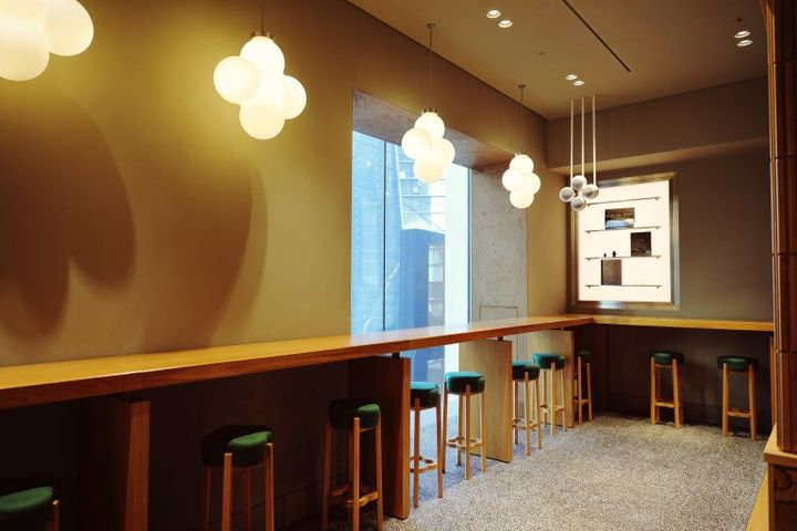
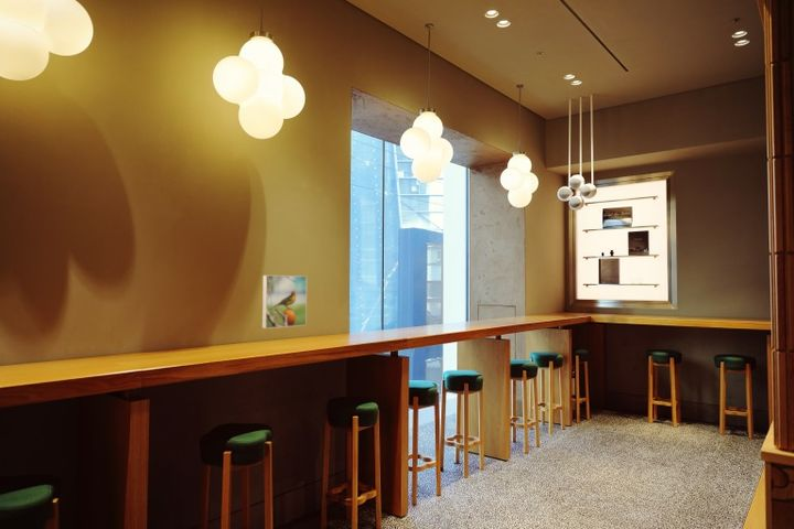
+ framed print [261,274,308,330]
